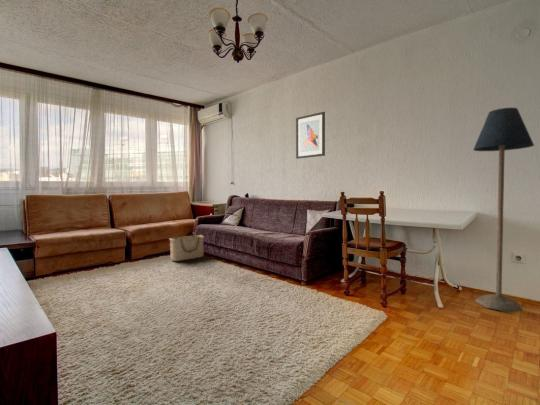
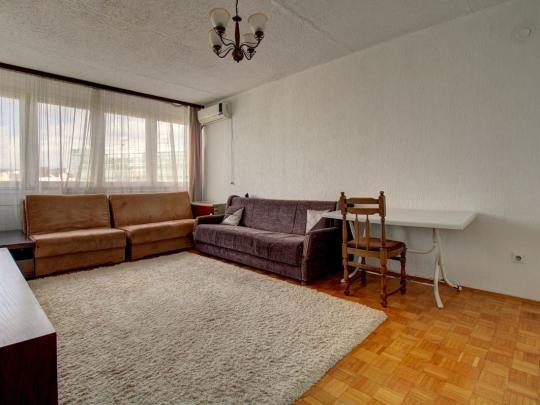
- floor lamp [472,107,535,313]
- wall art [295,111,326,160]
- basket [168,234,205,262]
